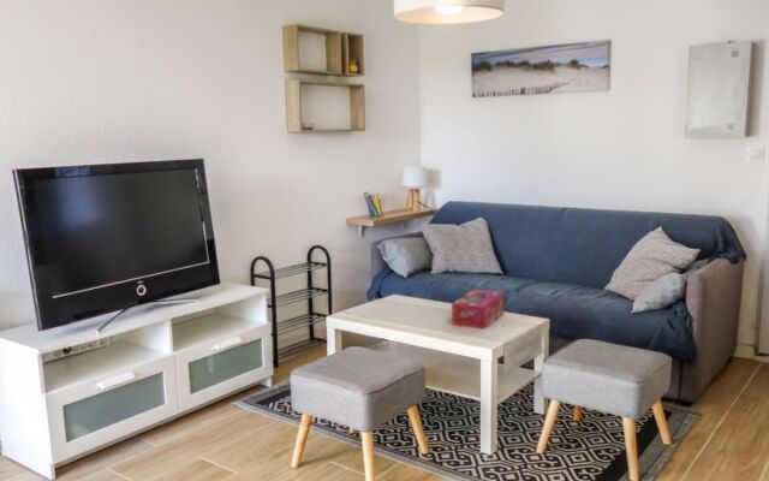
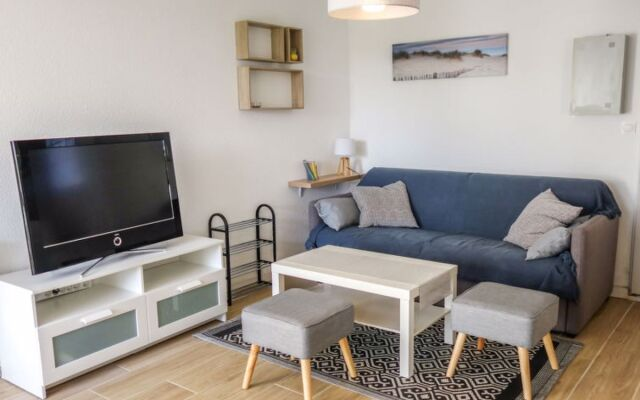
- tissue box [451,289,505,331]
